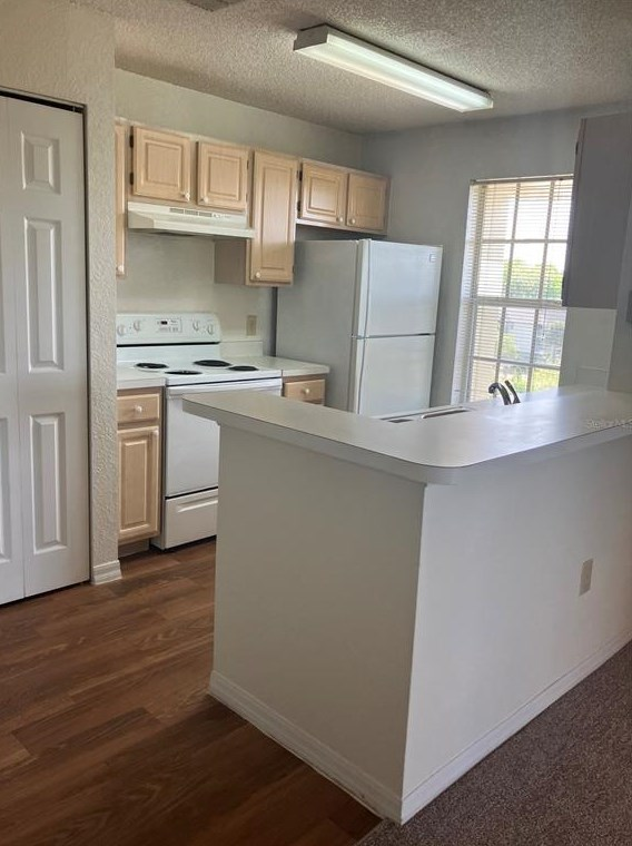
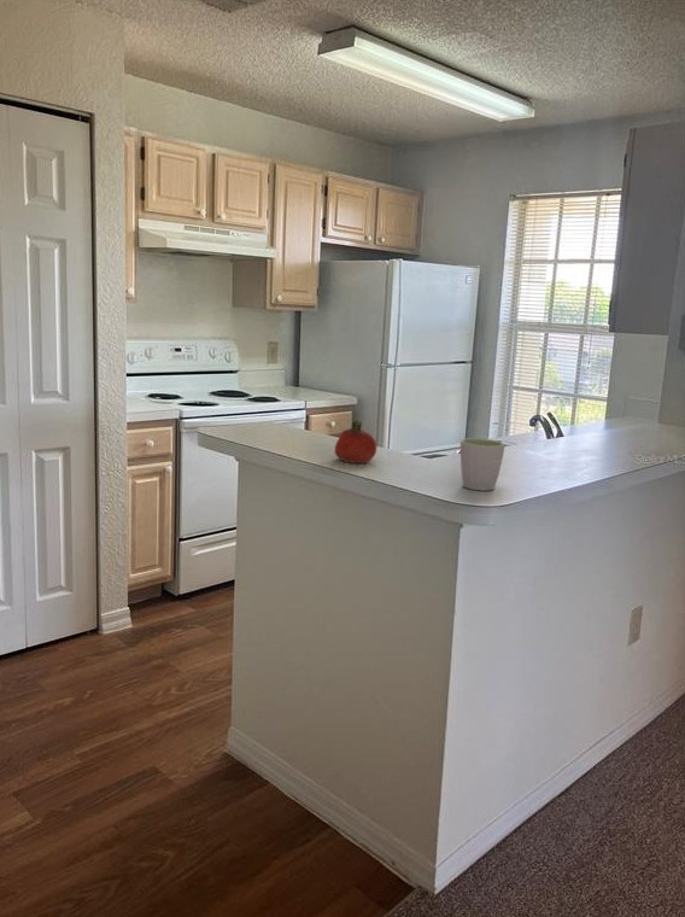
+ fruit [334,419,377,465]
+ mug [459,437,507,491]
